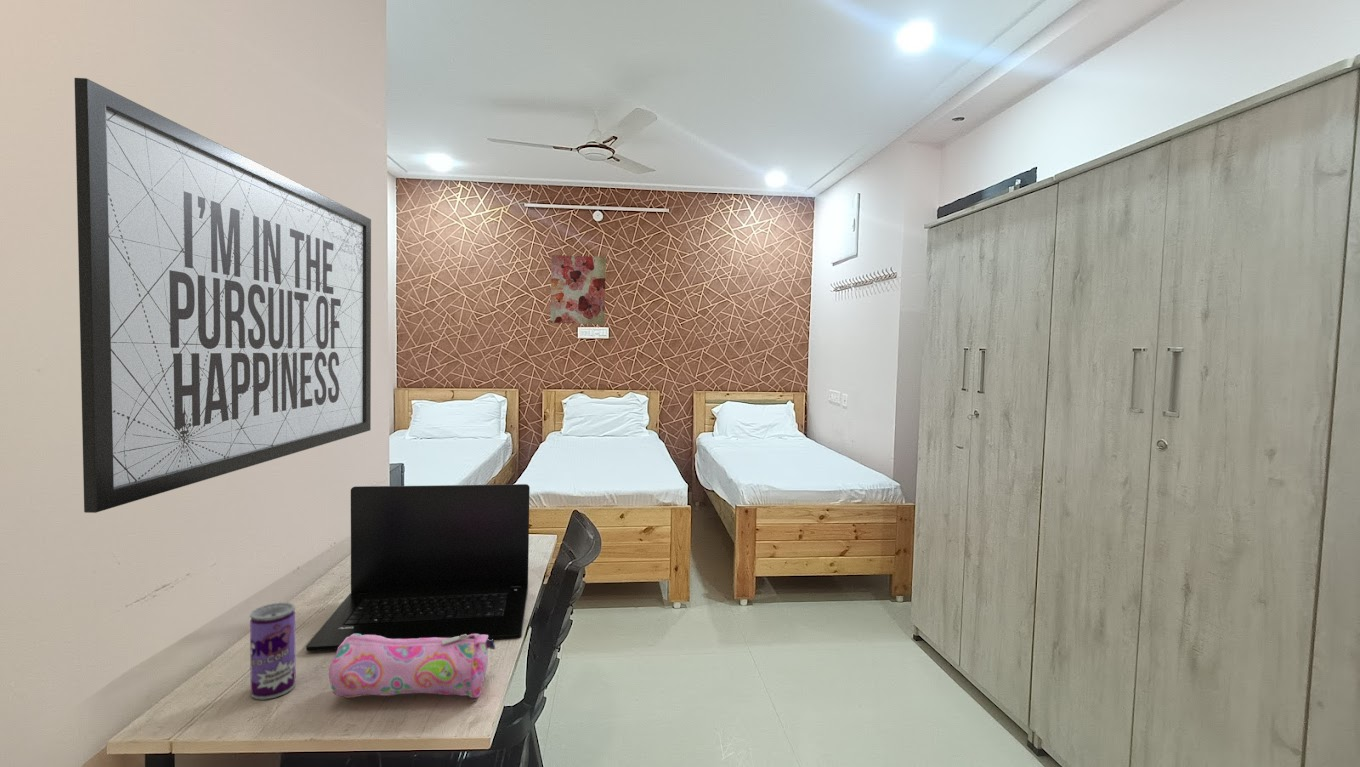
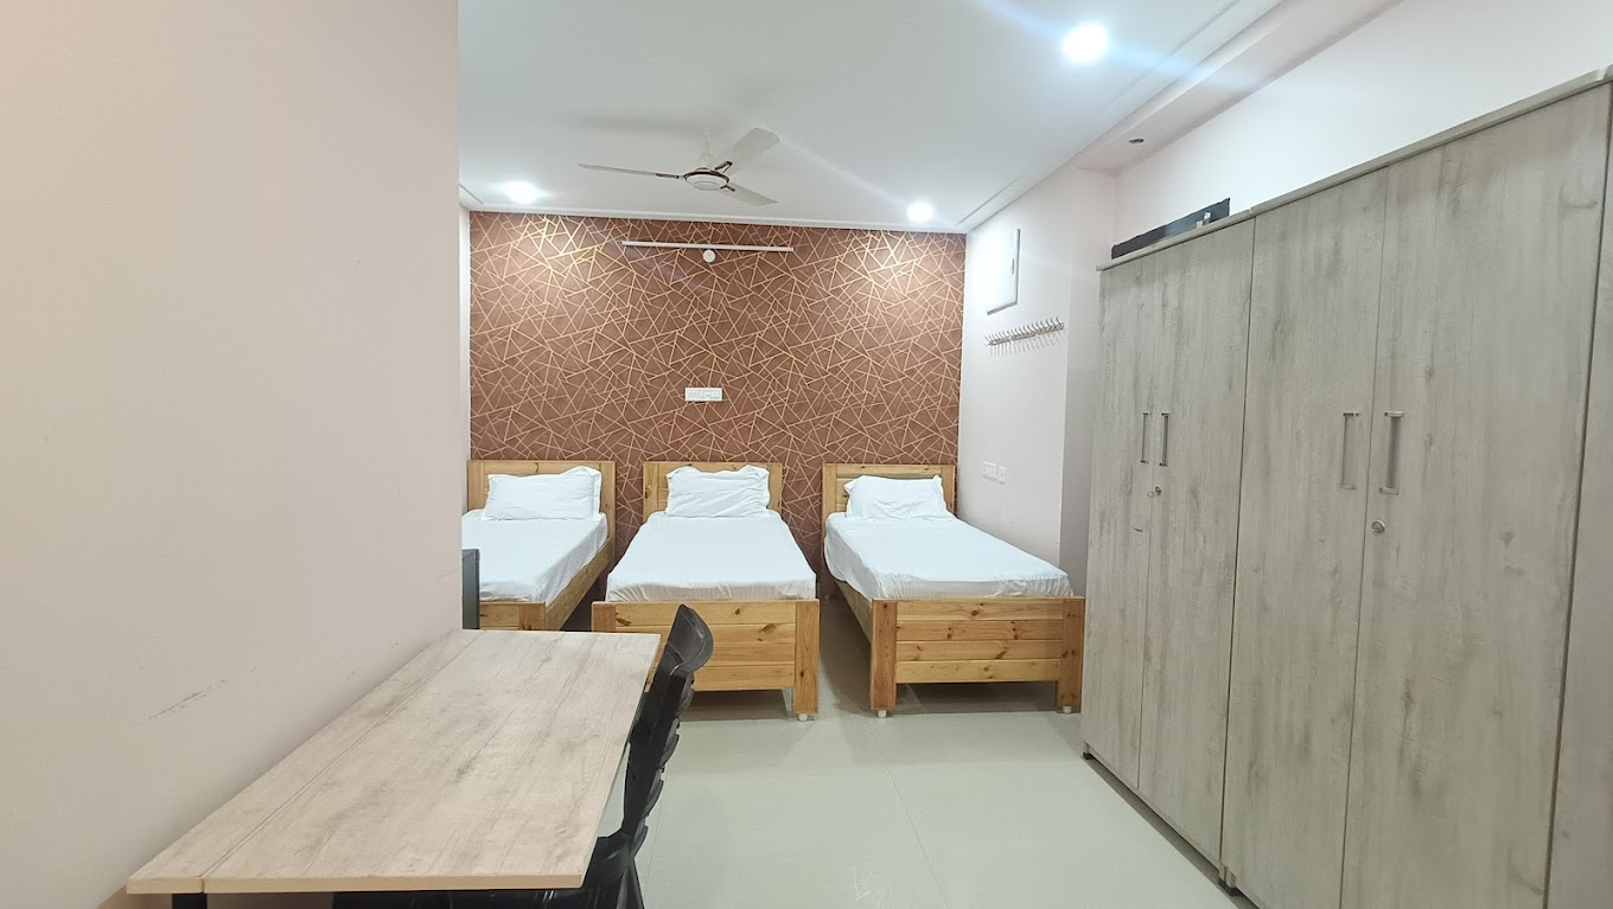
- beverage can [249,601,296,700]
- pencil case [328,634,496,699]
- wall art [549,254,607,325]
- laptop [305,483,531,652]
- mirror [73,77,372,514]
